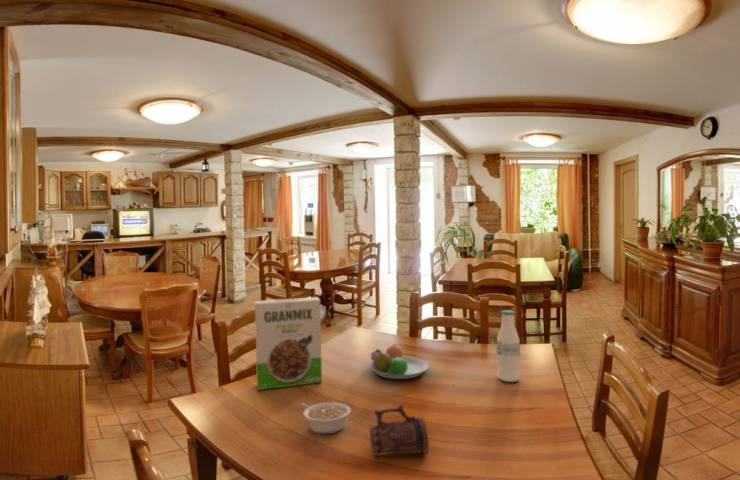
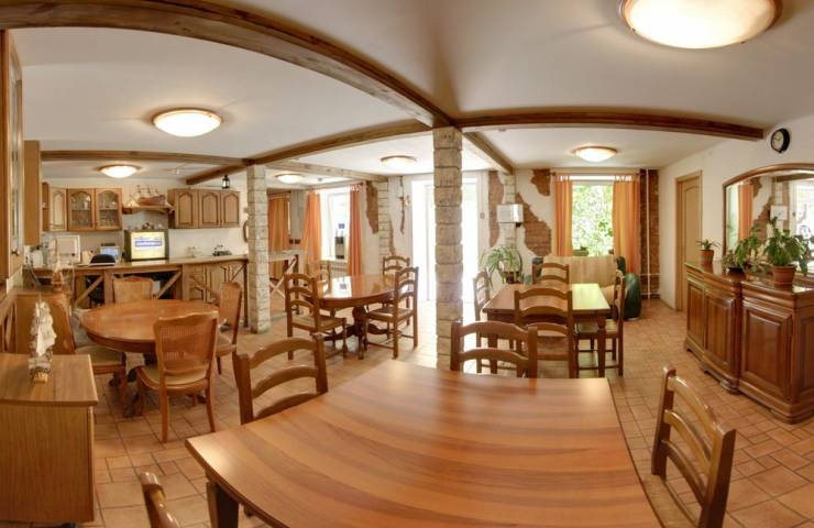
- beer mug [369,403,430,457]
- cereal box [254,296,323,391]
- fruit bowl [368,343,430,380]
- milk bottle [496,309,521,383]
- legume [298,401,352,435]
